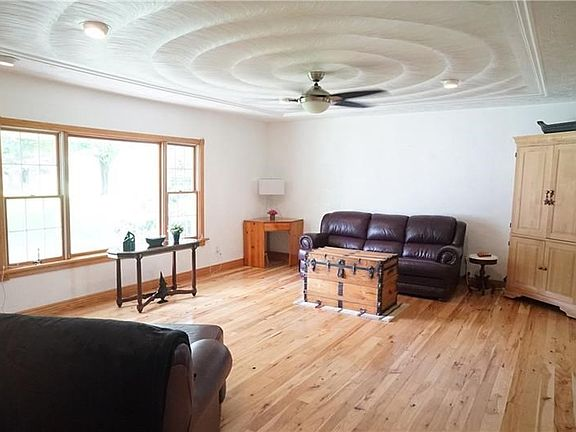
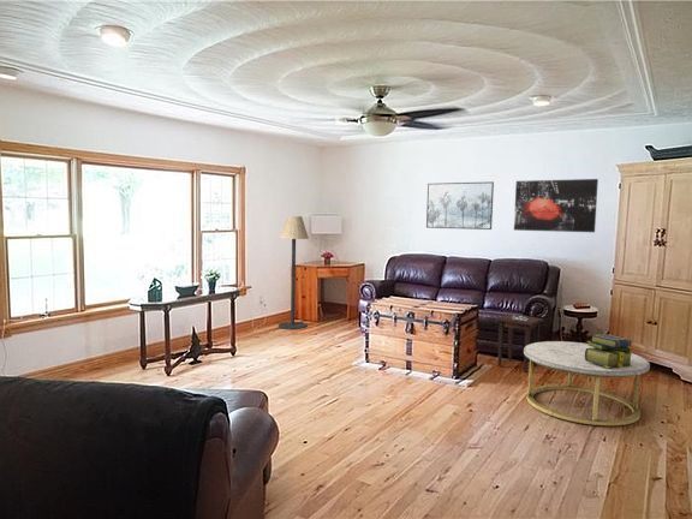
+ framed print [425,180,495,231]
+ stack of books [585,334,634,368]
+ floor lamp [278,215,310,330]
+ wall art [513,178,599,233]
+ coffee table [523,340,651,426]
+ side table [494,314,545,372]
